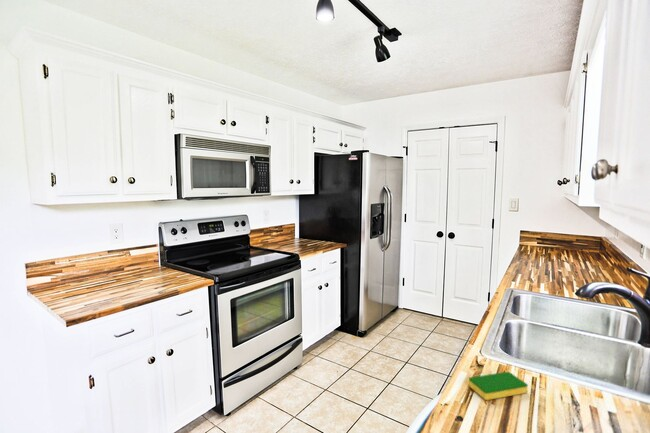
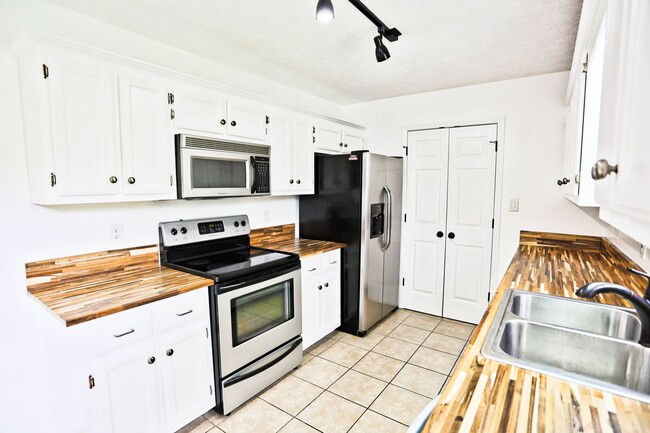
- dish sponge [468,371,529,401]
